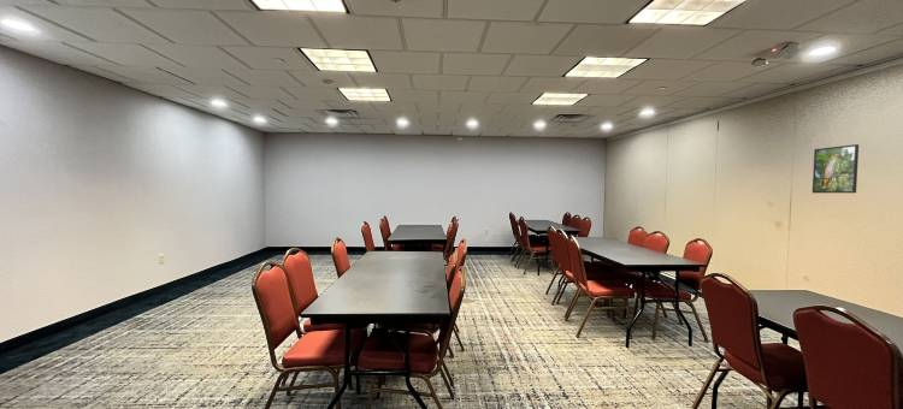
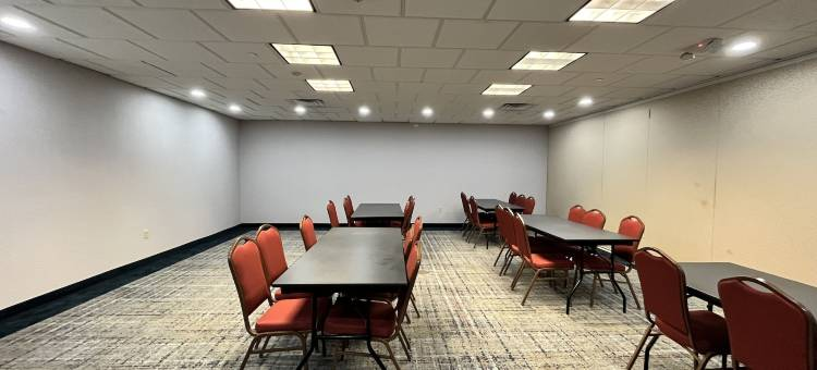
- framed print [811,143,860,194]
